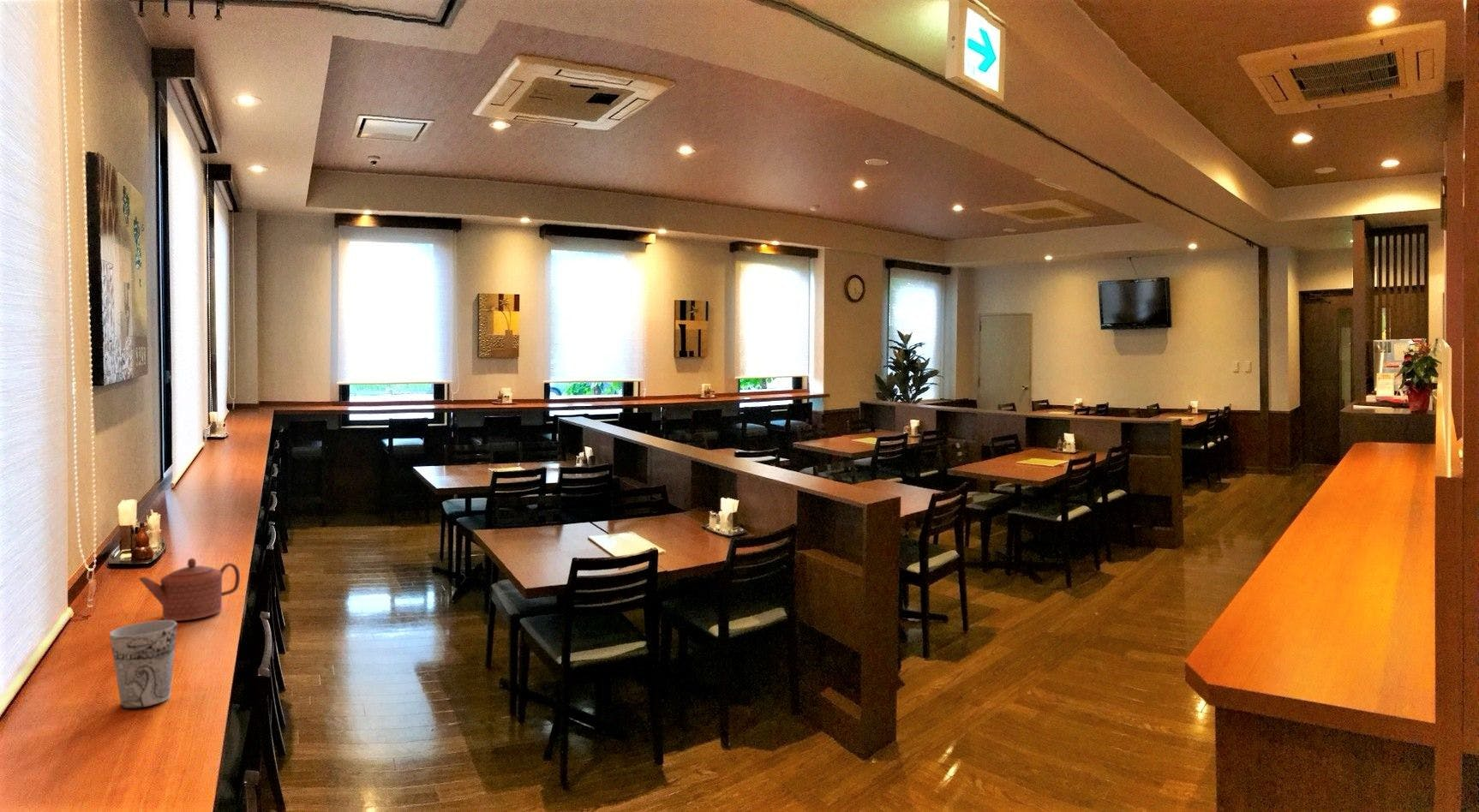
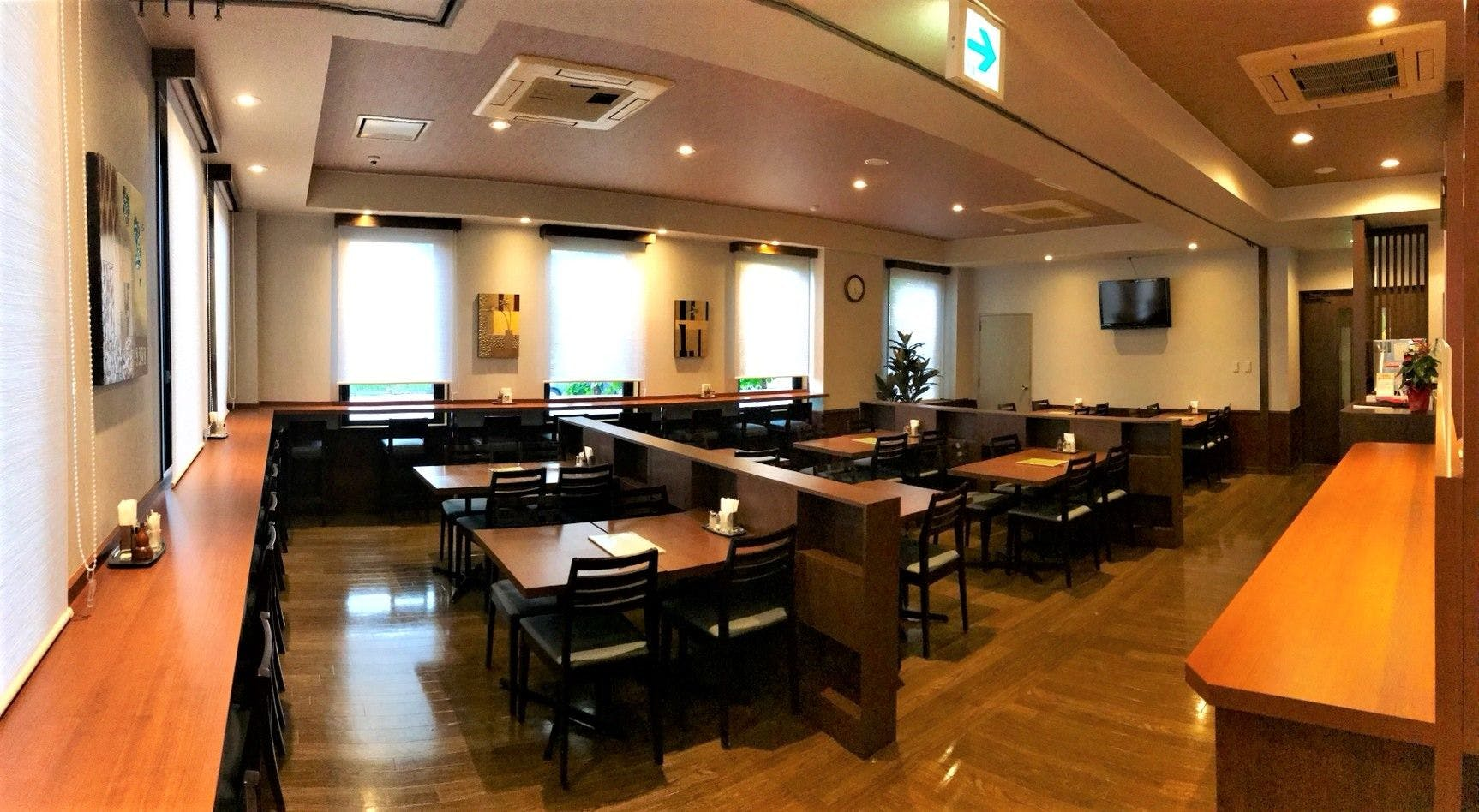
- teapot [138,558,241,622]
- cup [109,619,177,709]
